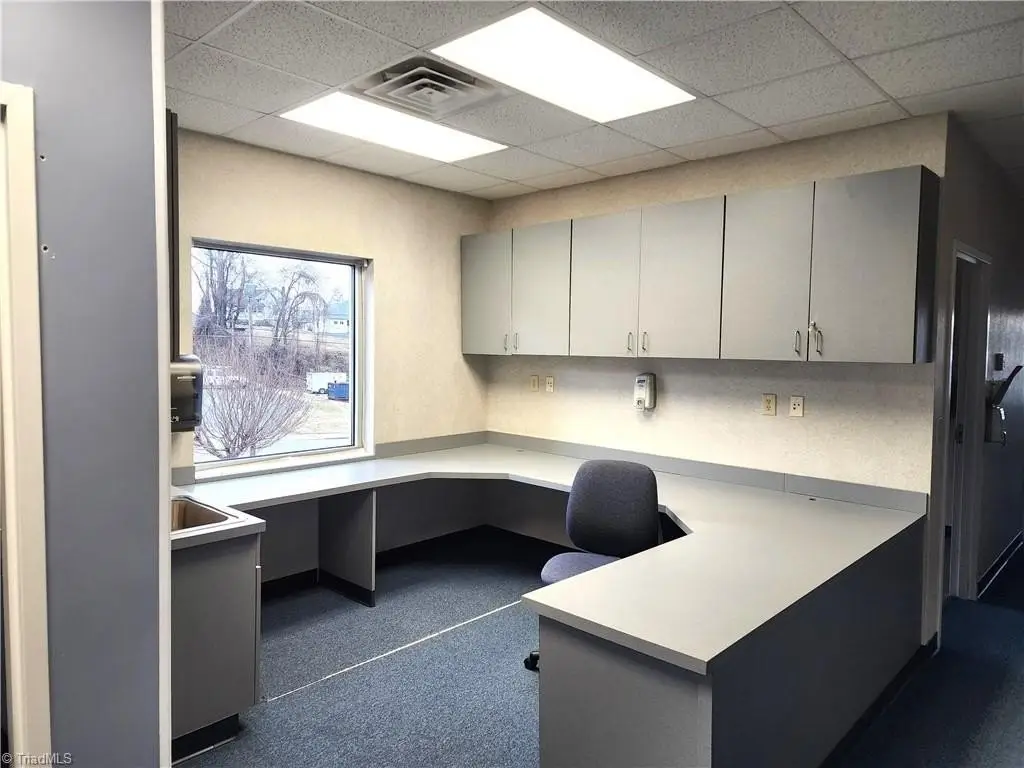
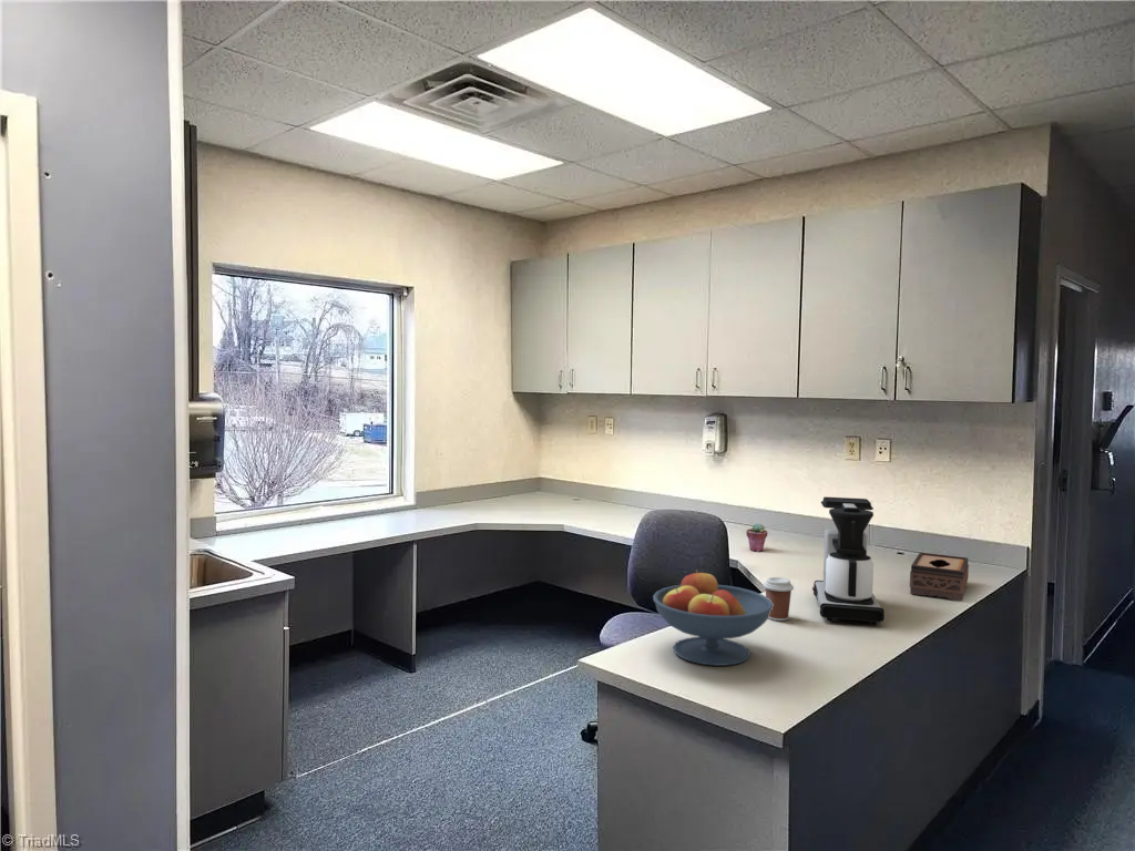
+ potted succulent [745,522,768,553]
+ tissue box [909,552,970,602]
+ coffee cup [763,576,795,622]
+ coffee maker [811,495,886,625]
+ fruit bowl [652,568,774,667]
